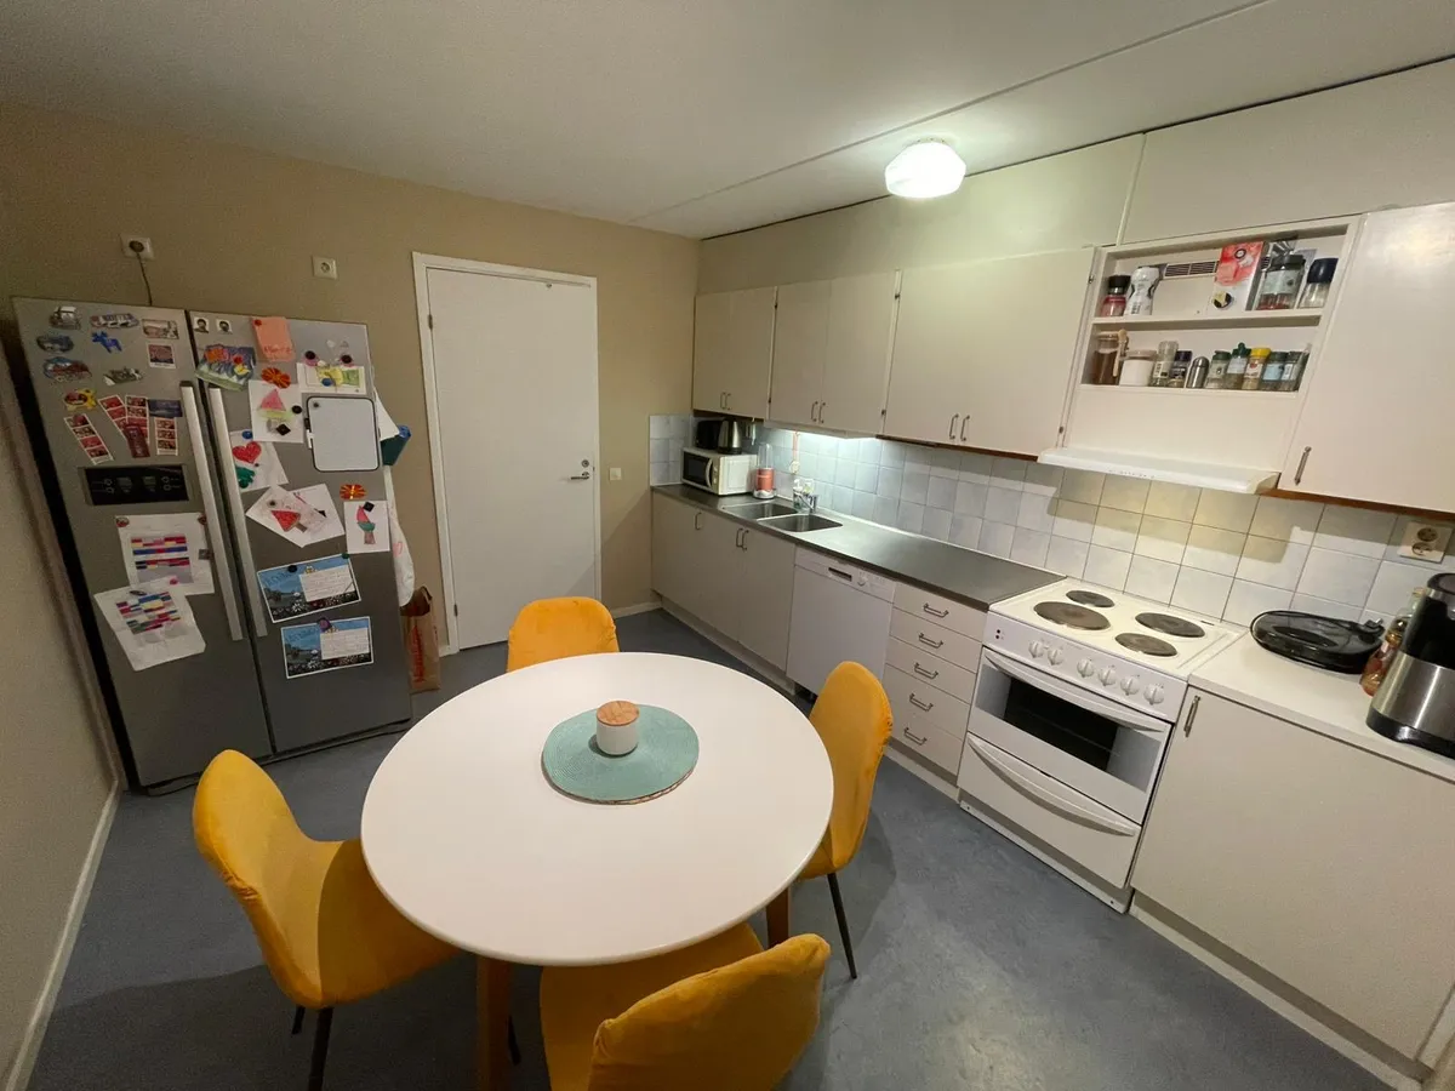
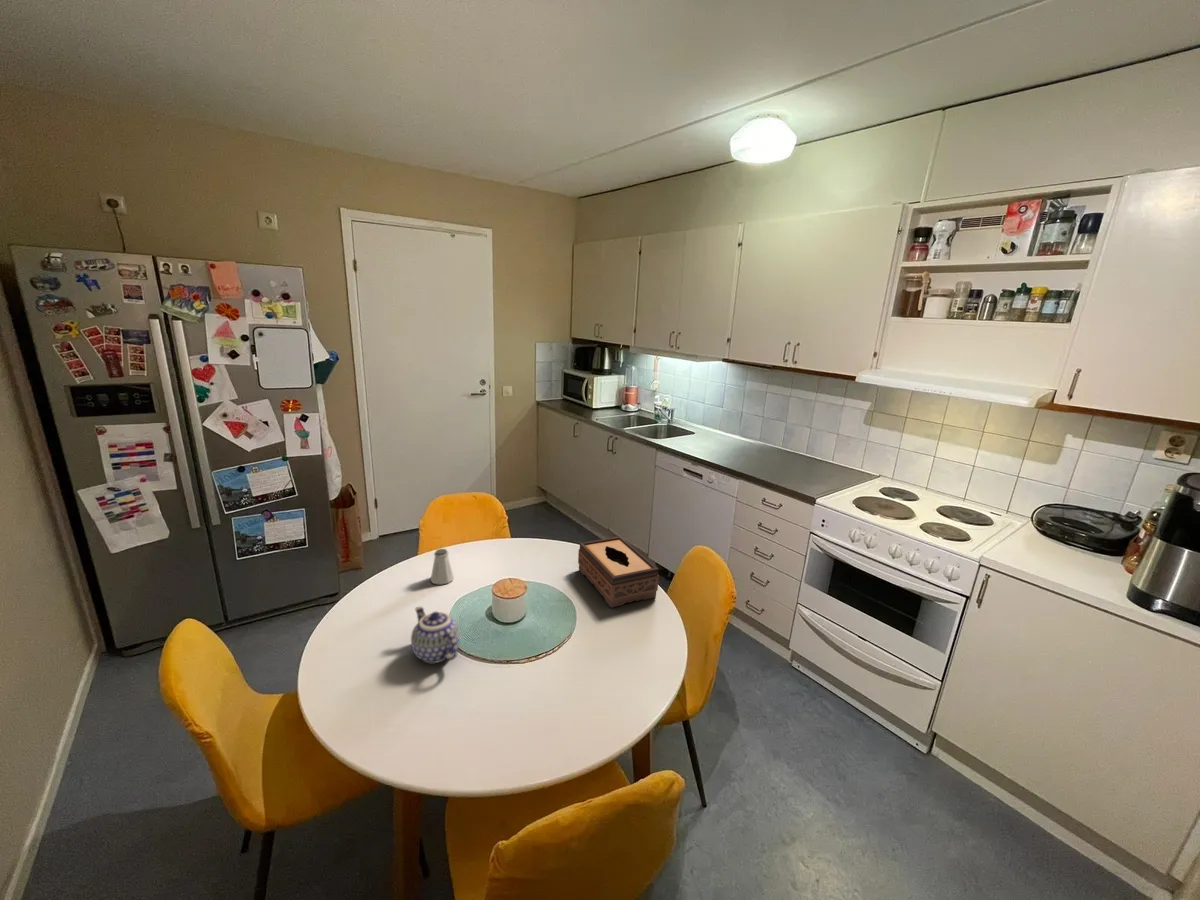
+ tissue box [577,535,660,609]
+ saltshaker [430,548,455,586]
+ teapot [410,606,461,664]
